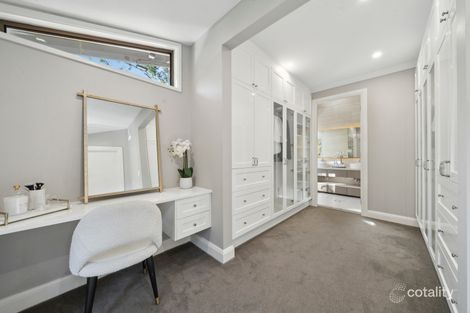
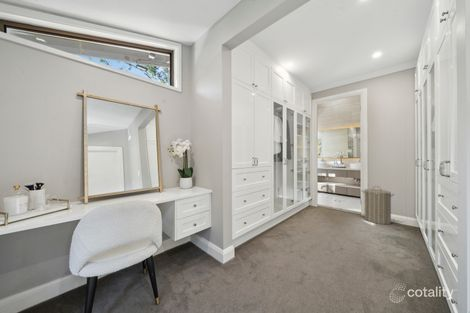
+ laundry hamper [361,185,395,225]
